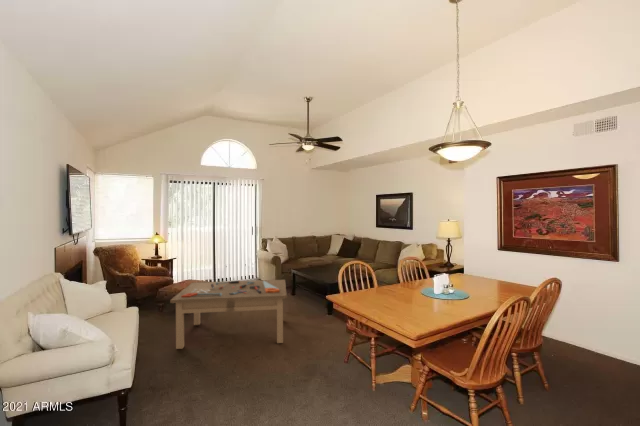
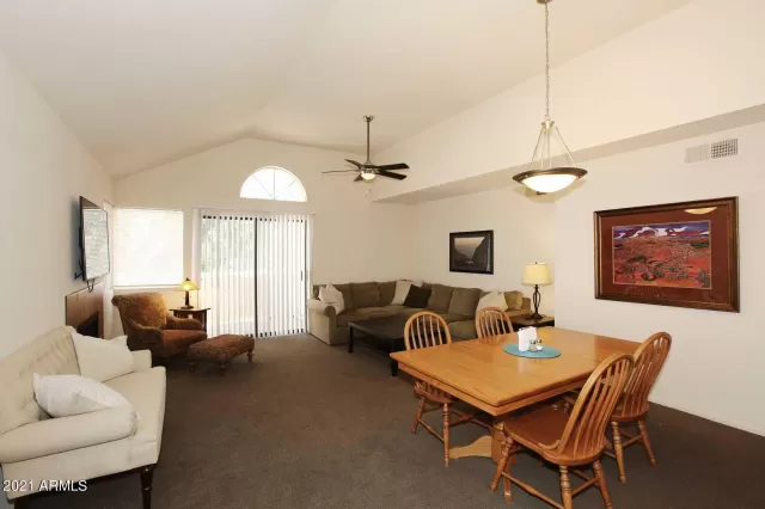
- coffee table [169,279,288,350]
